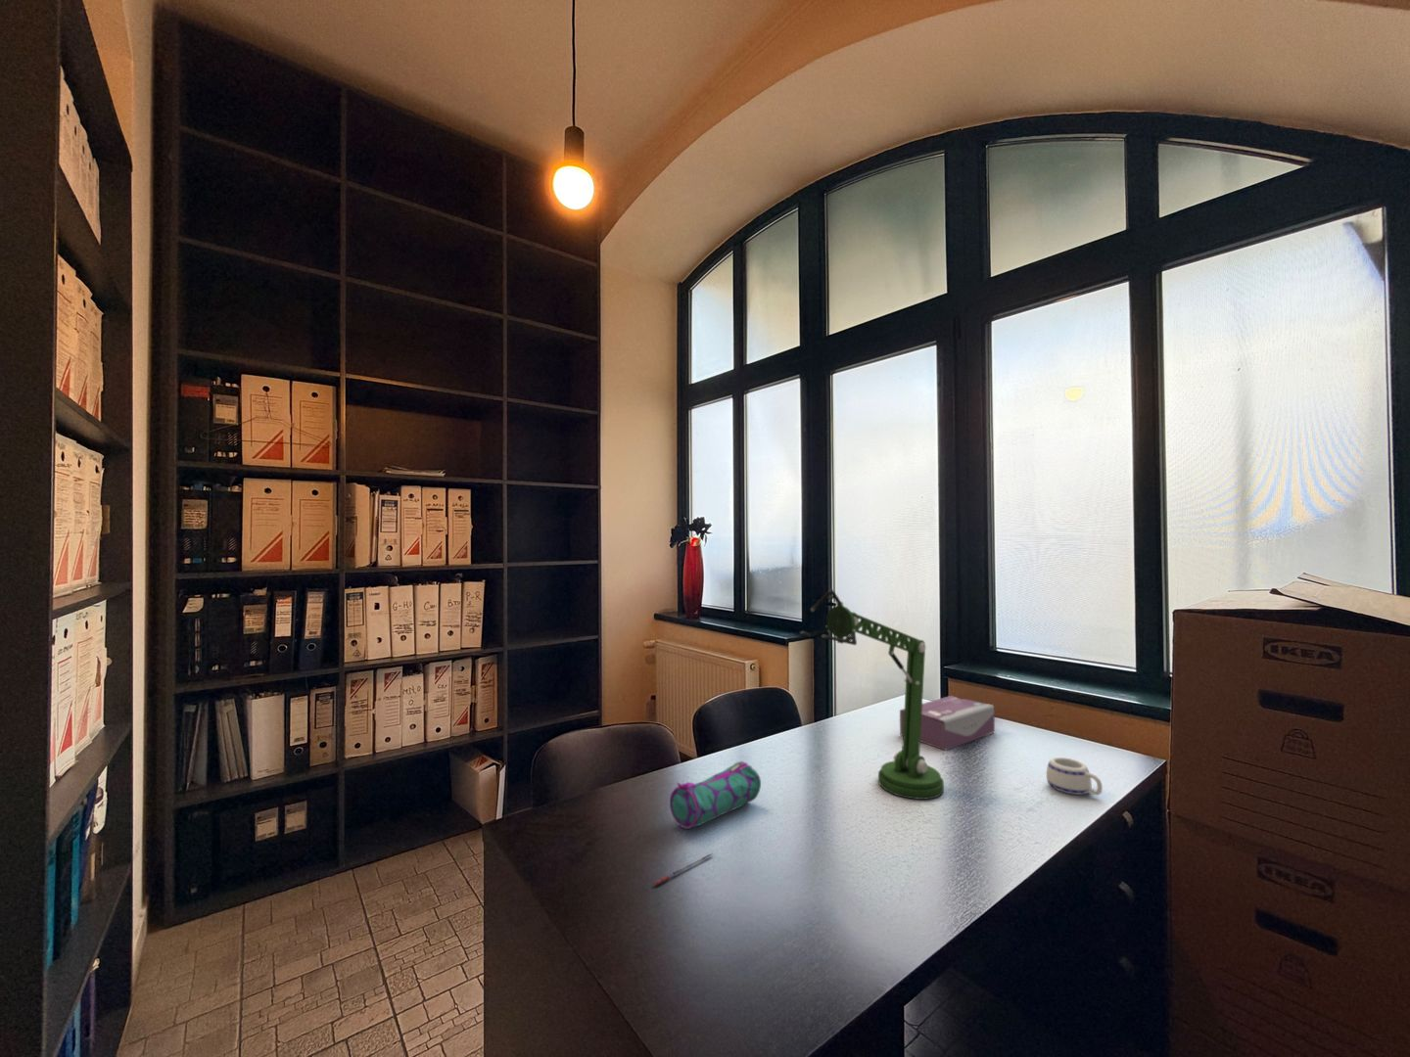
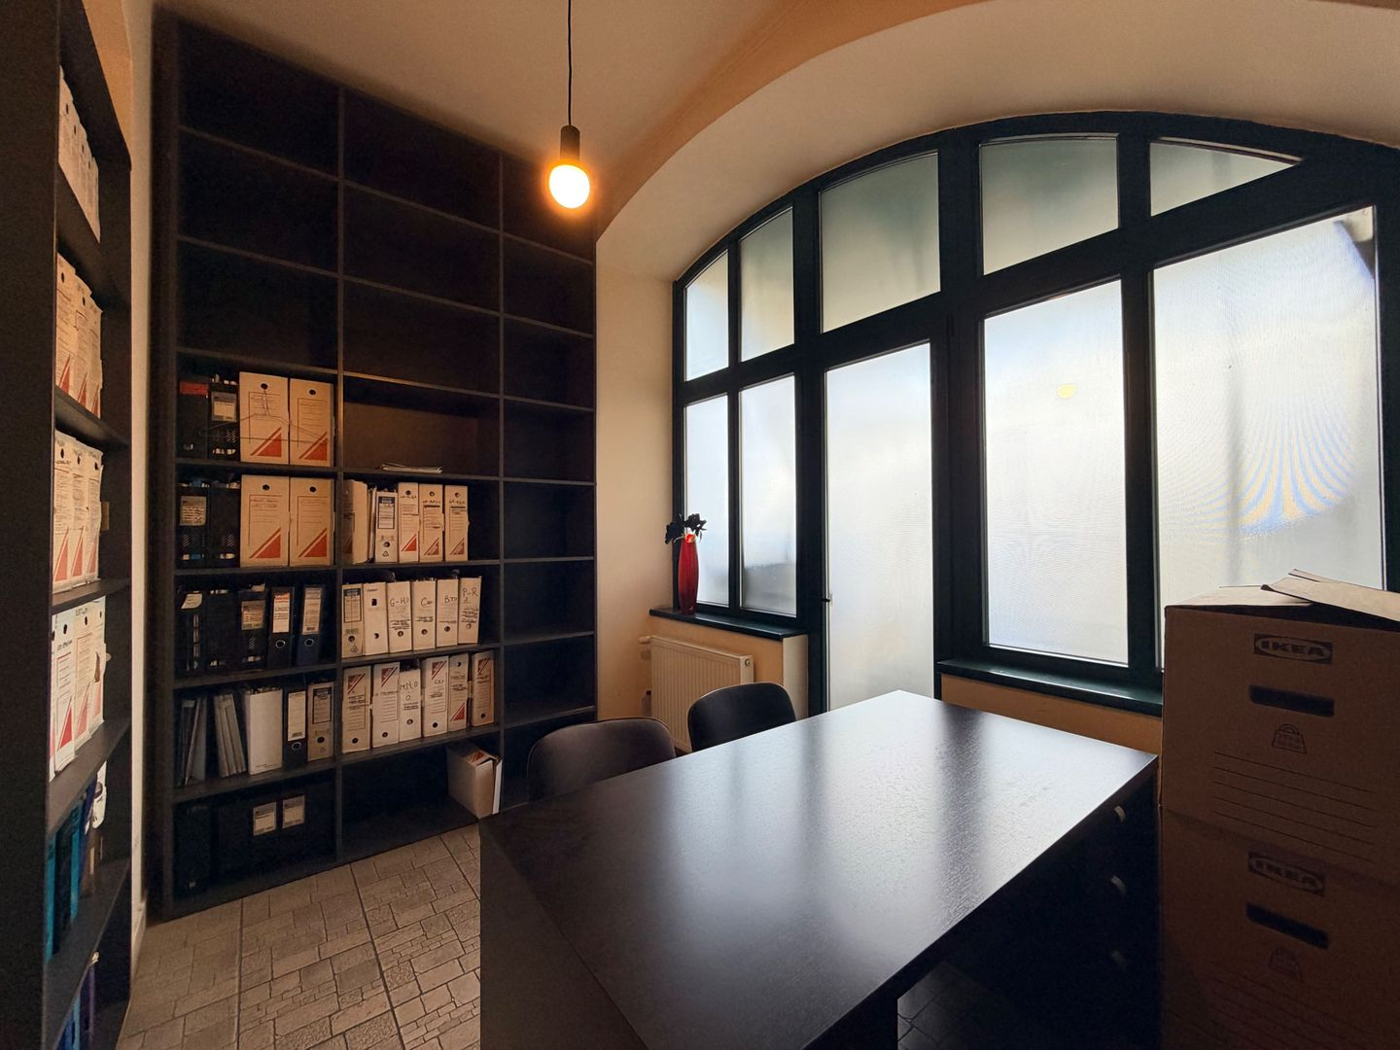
- mug [1046,756,1104,796]
- pen [653,853,714,887]
- desk lamp [799,588,945,801]
- pencil case [668,761,762,829]
- tissue box [899,695,996,752]
